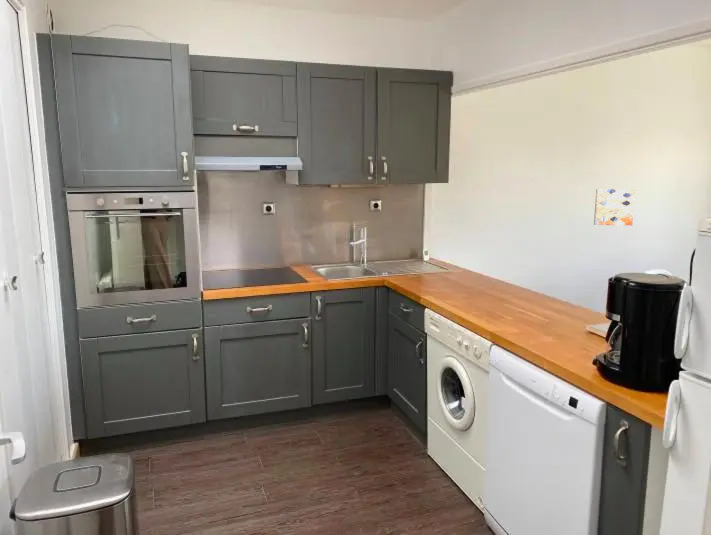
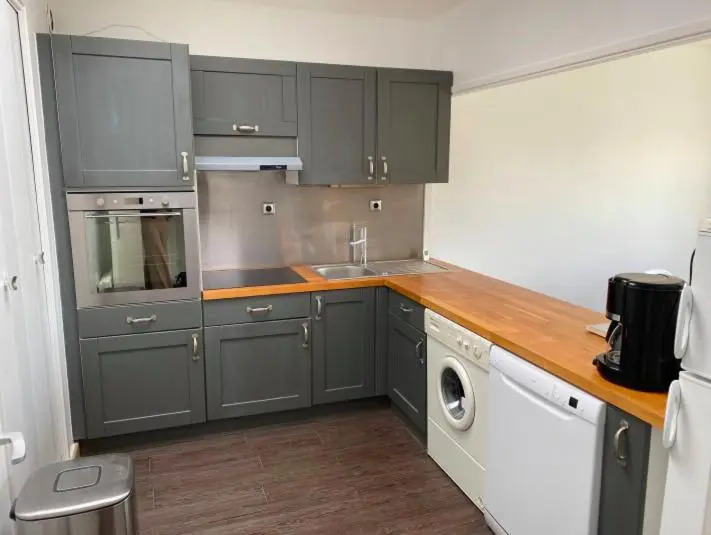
- wall art [593,188,636,226]
